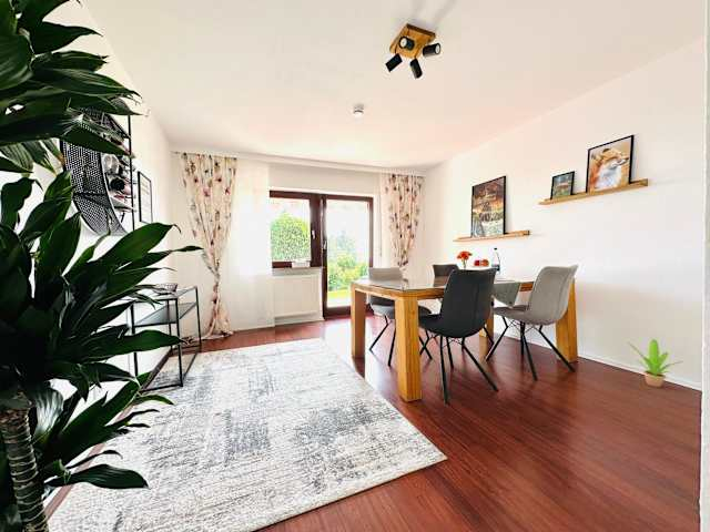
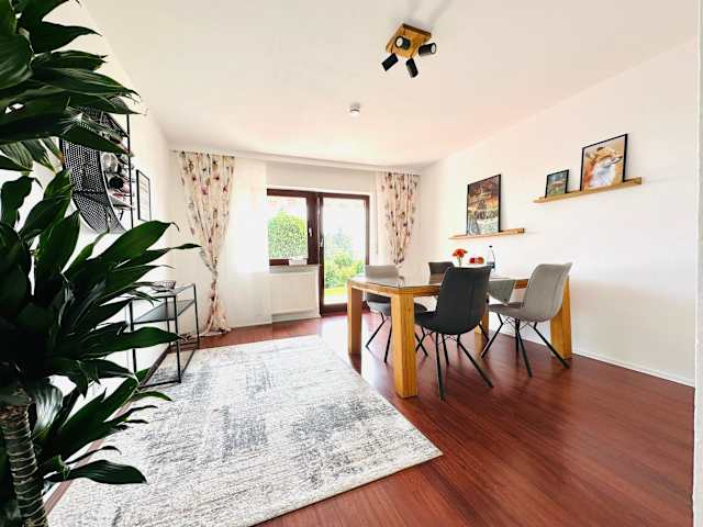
- potted plant [626,338,684,388]
